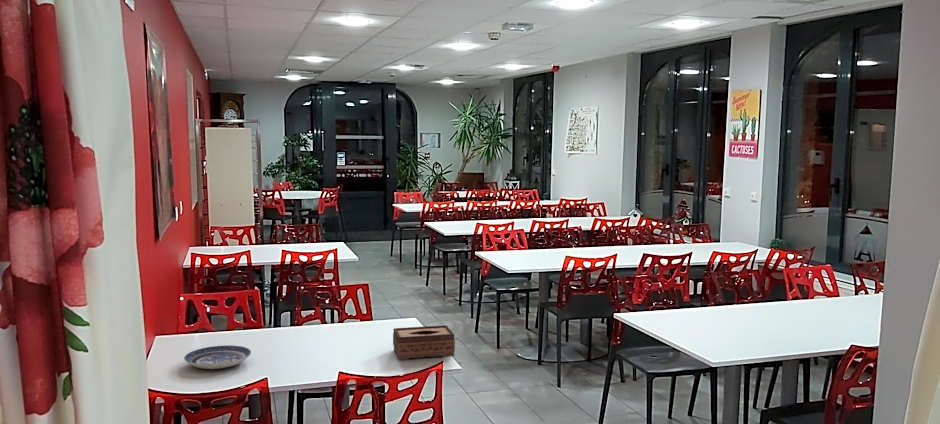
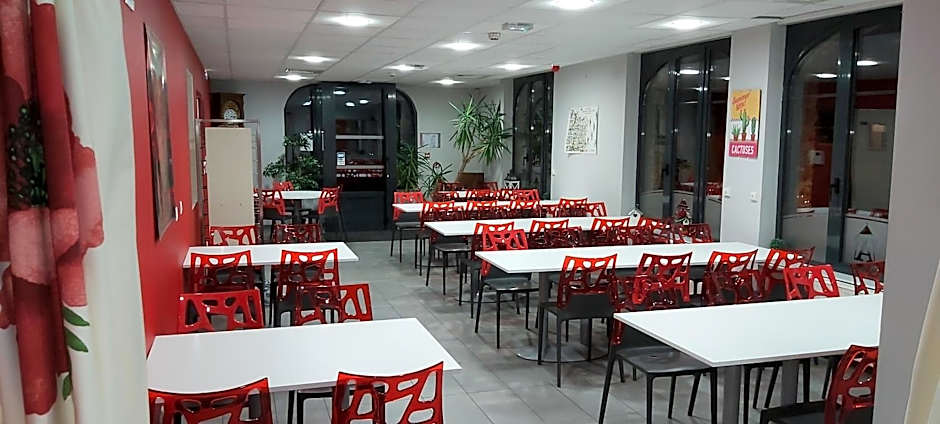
- plate [183,345,252,370]
- tissue box [392,324,456,361]
